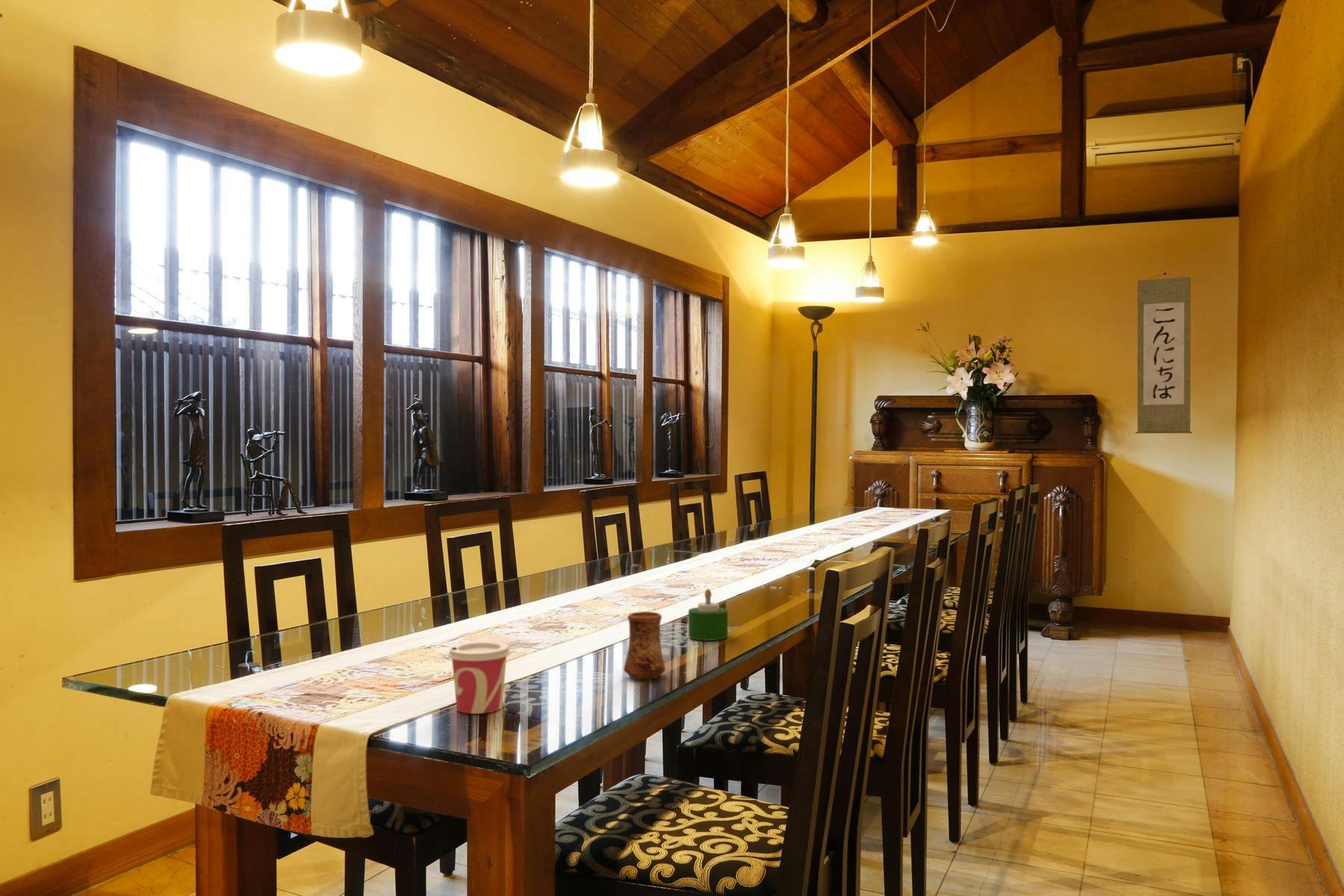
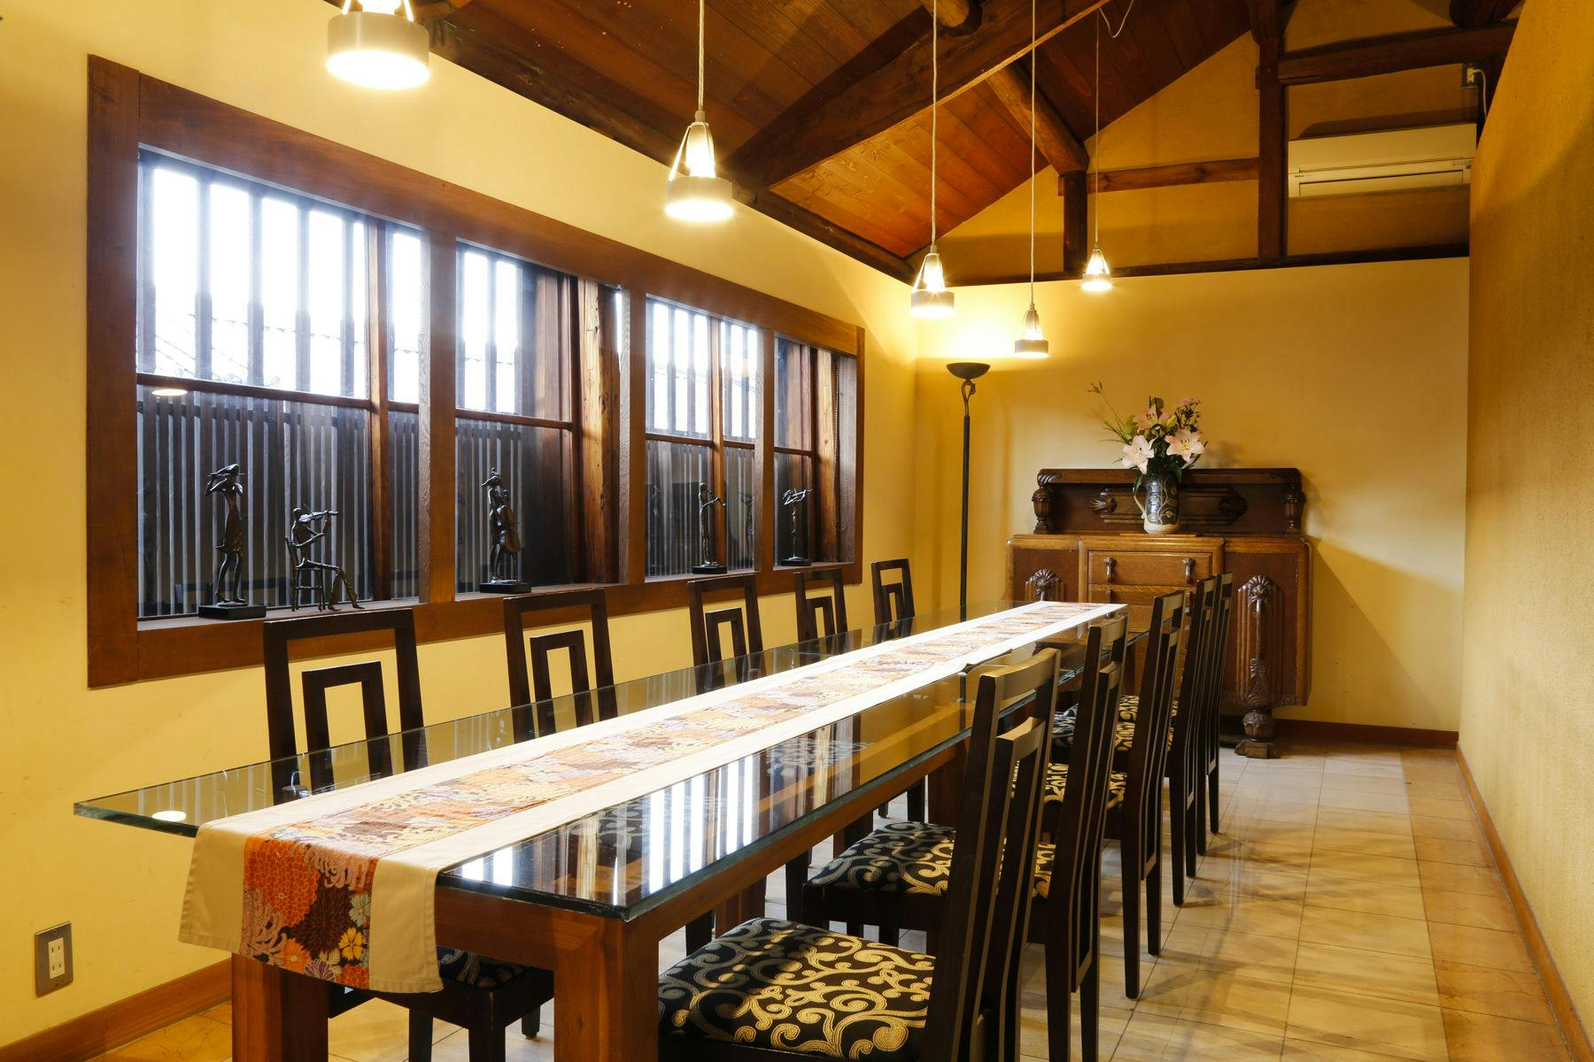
- candle [688,588,729,641]
- wall scroll [1135,272,1193,434]
- cup [623,611,666,680]
- cup [447,641,511,715]
